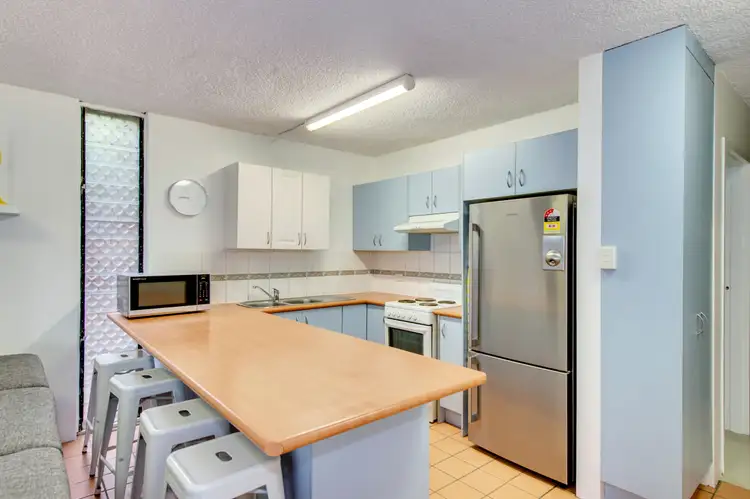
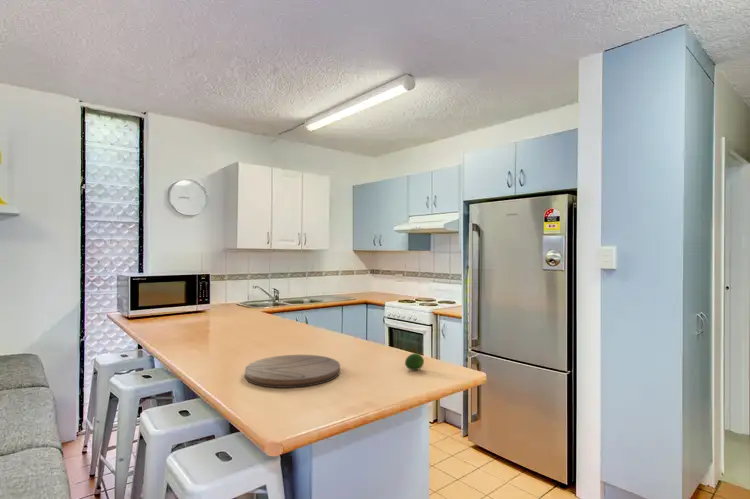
+ fruit [404,352,425,371]
+ cutting board [244,354,341,389]
